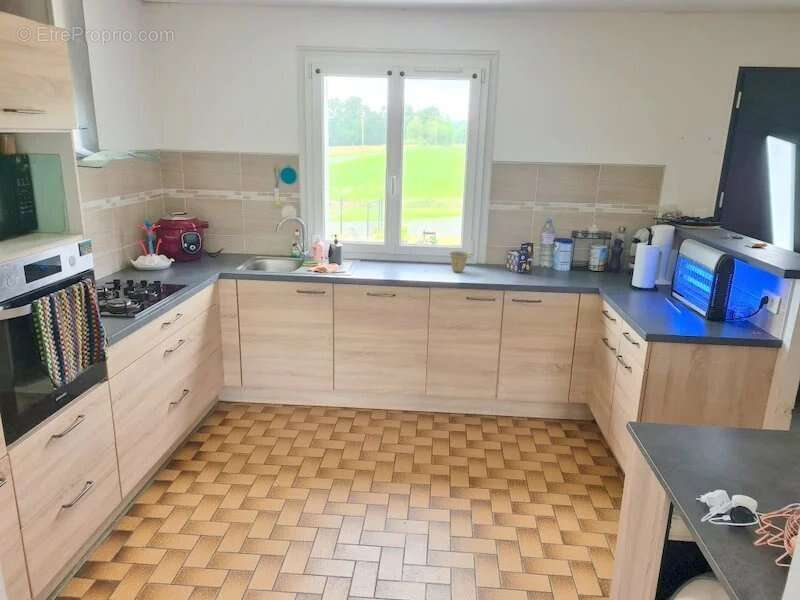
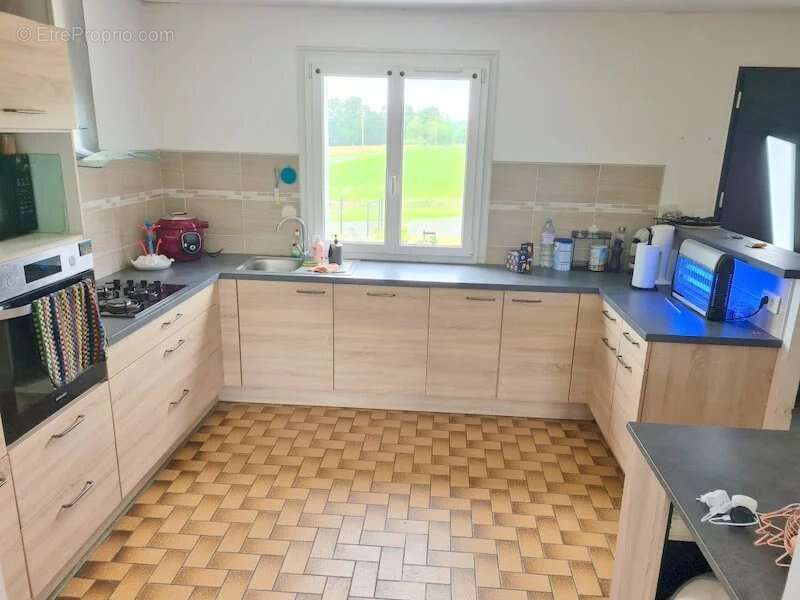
- cup [449,250,470,273]
